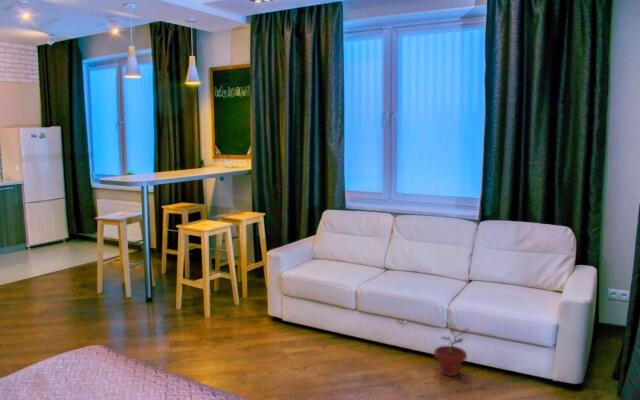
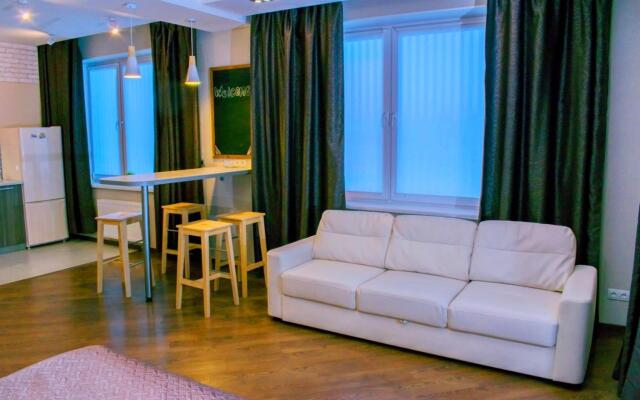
- potted plant [433,320,470,377]
